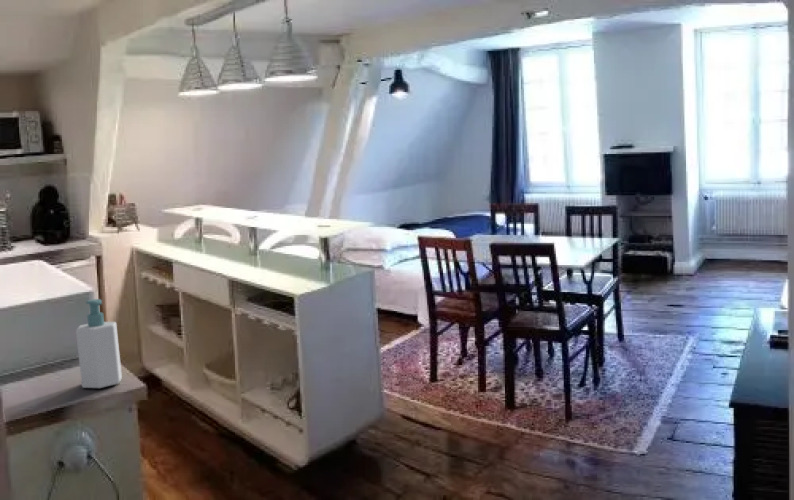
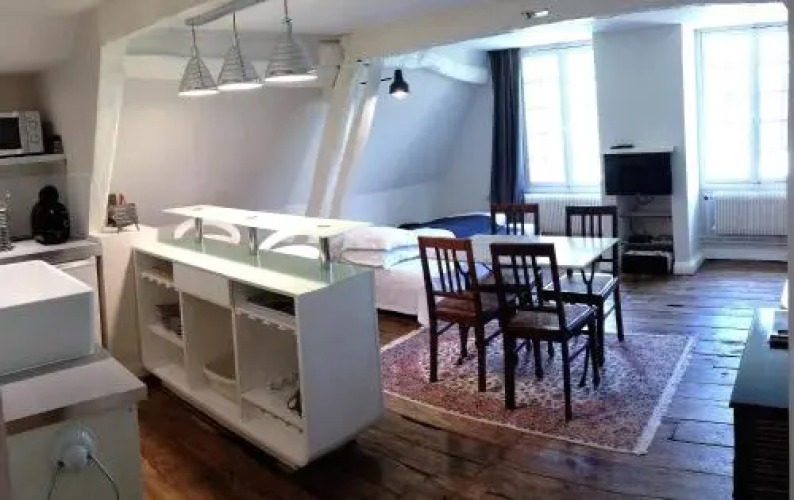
- soap bottle [75,298,123,389]
